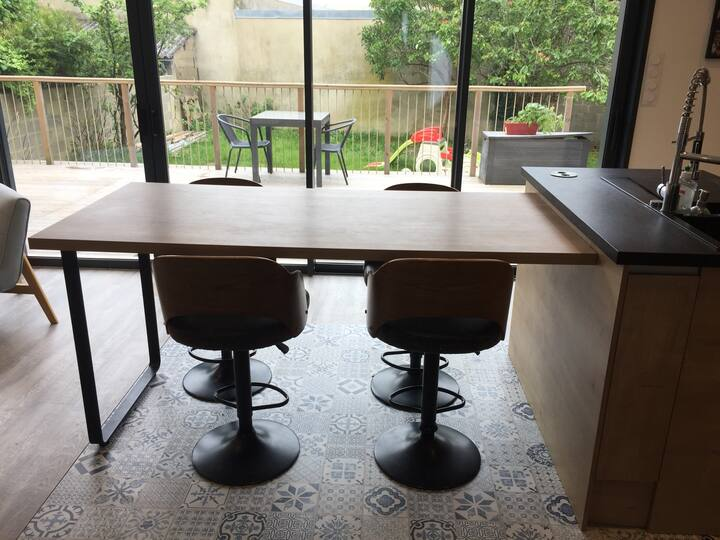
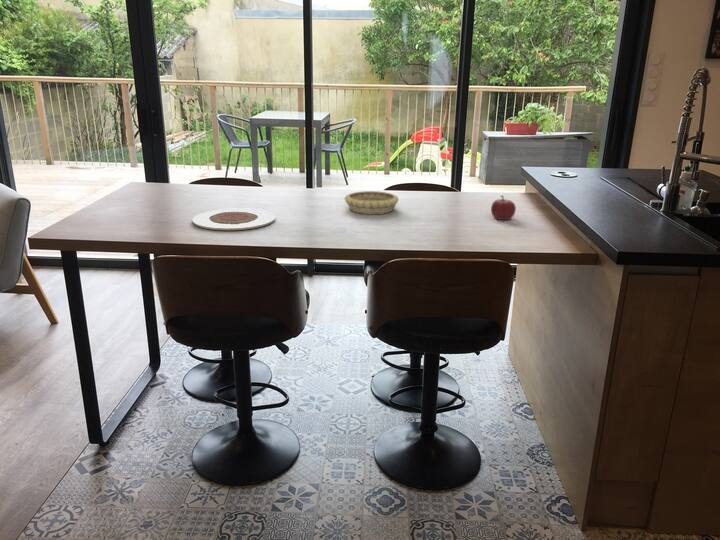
+ plate [192,207,276,231]
+ decorative bowl [343,190,400,215]
+ fruit [490,194,517,221]
